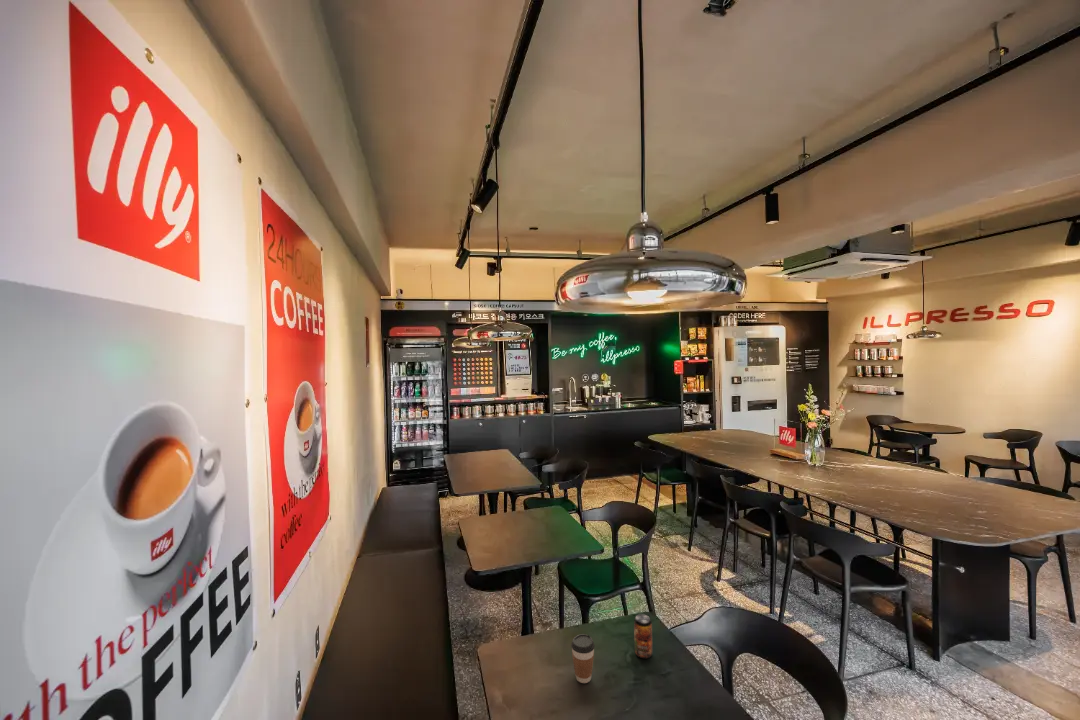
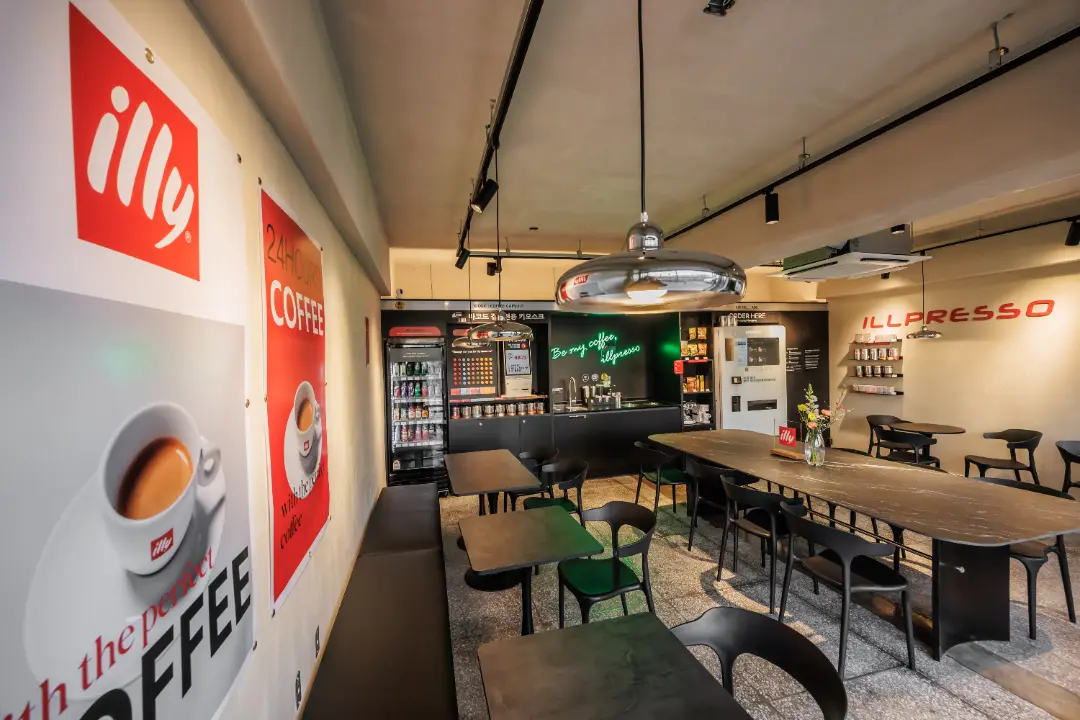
- coffee cup [570,633,596,684]
- beverage can [633,613,653,660]
